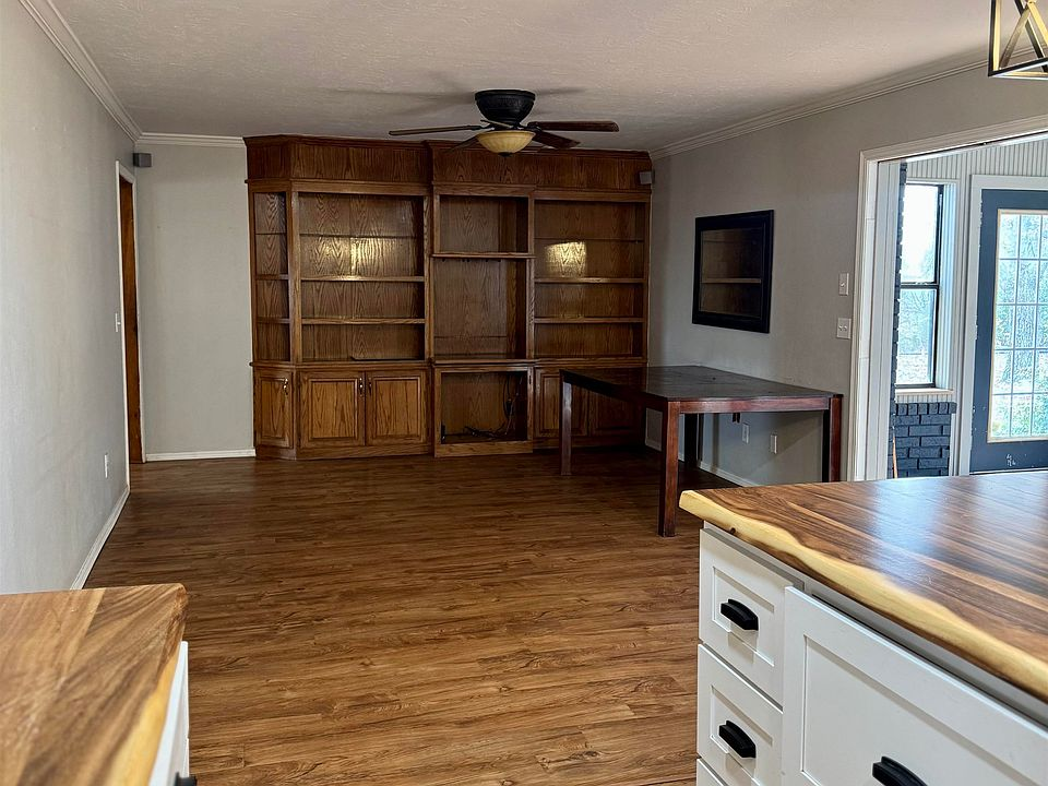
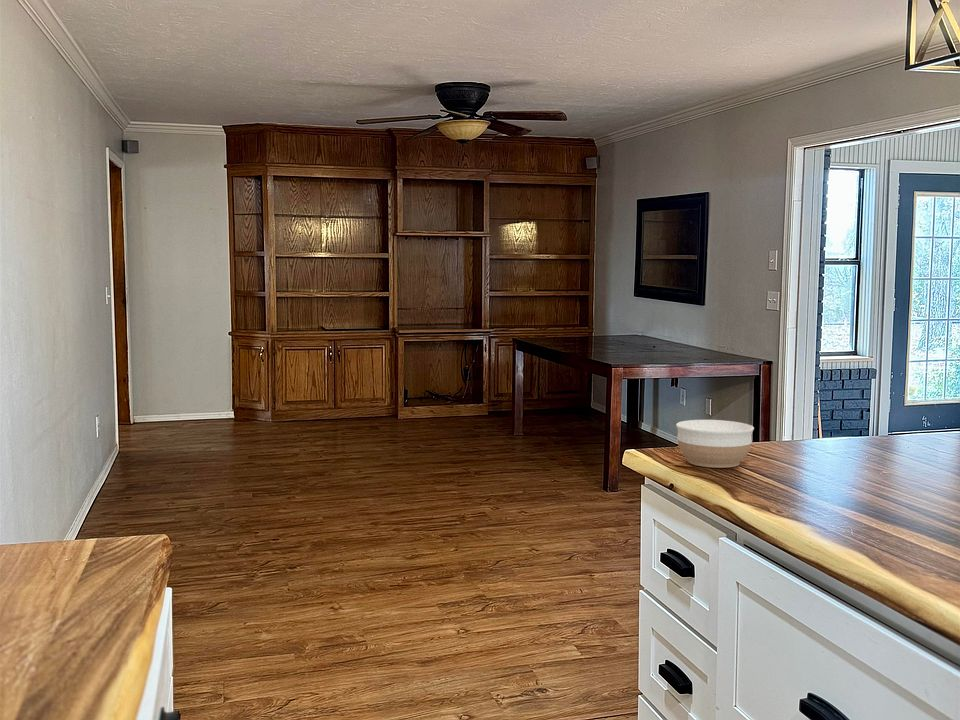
+ bowl [675,419,755,469]
